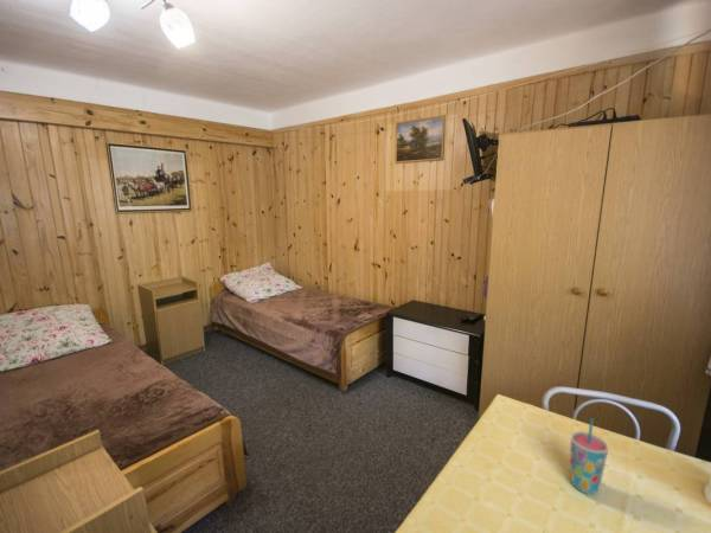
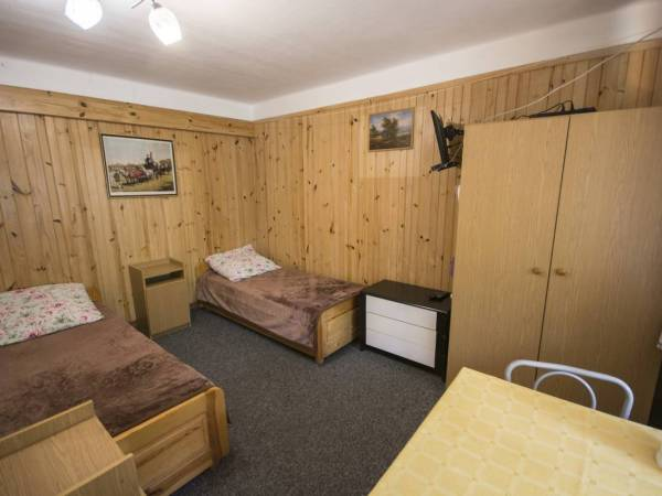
- cup [569,417,609,495]
